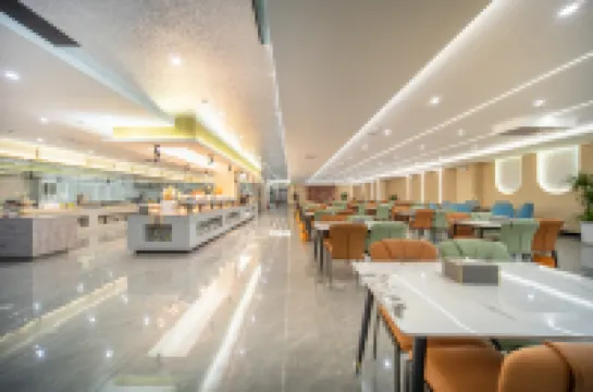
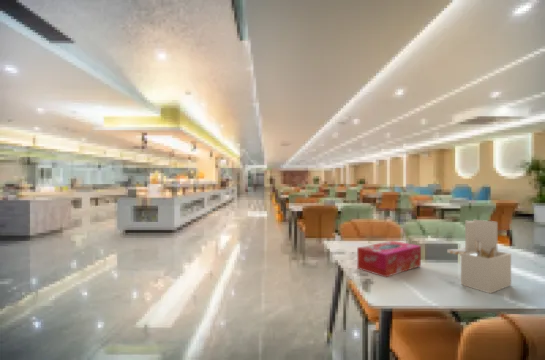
+ utensil holder [446,219,512,294]
+ tissue box [356,240,422,278]
